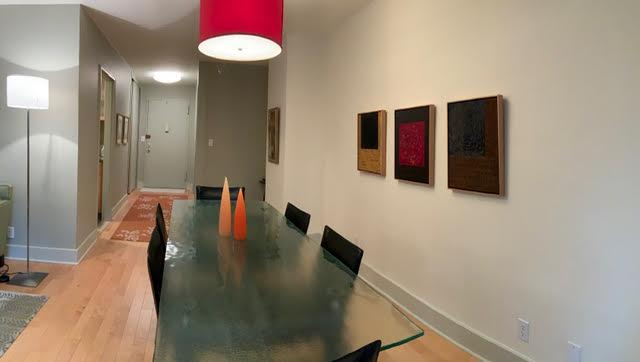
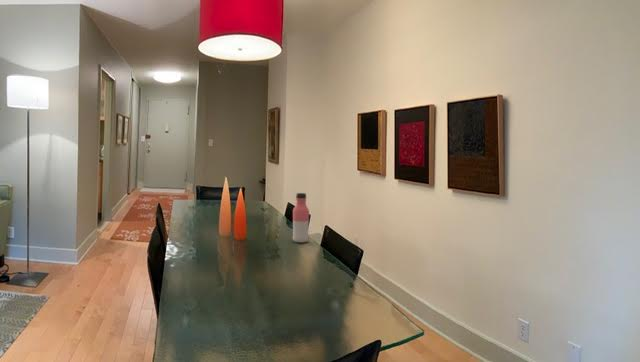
+ water bottle [292,192,310,243]
